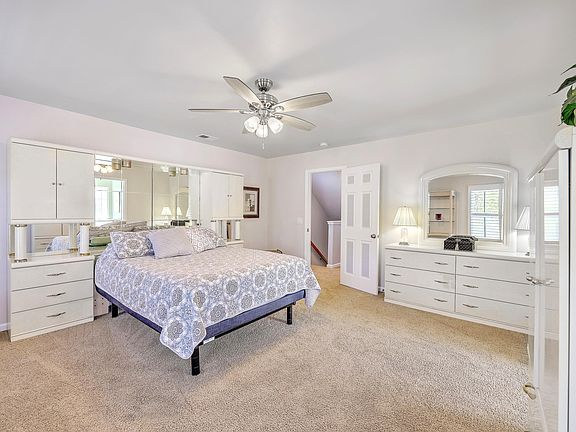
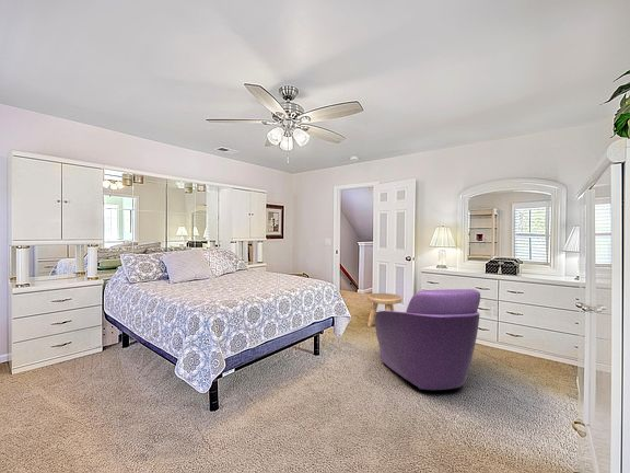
+ stool [366,292,402,328]
+ armchair [374,288,481,391]
